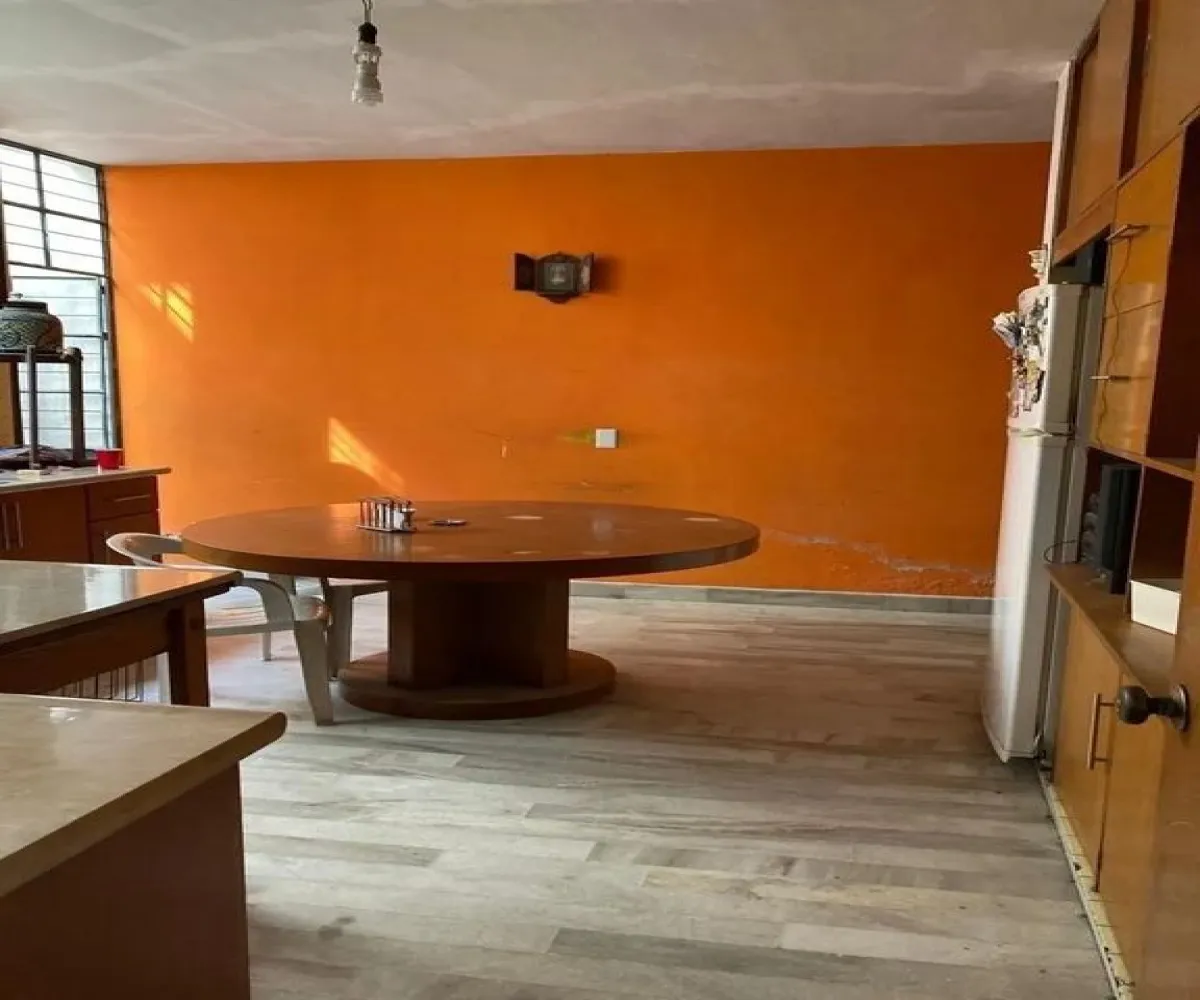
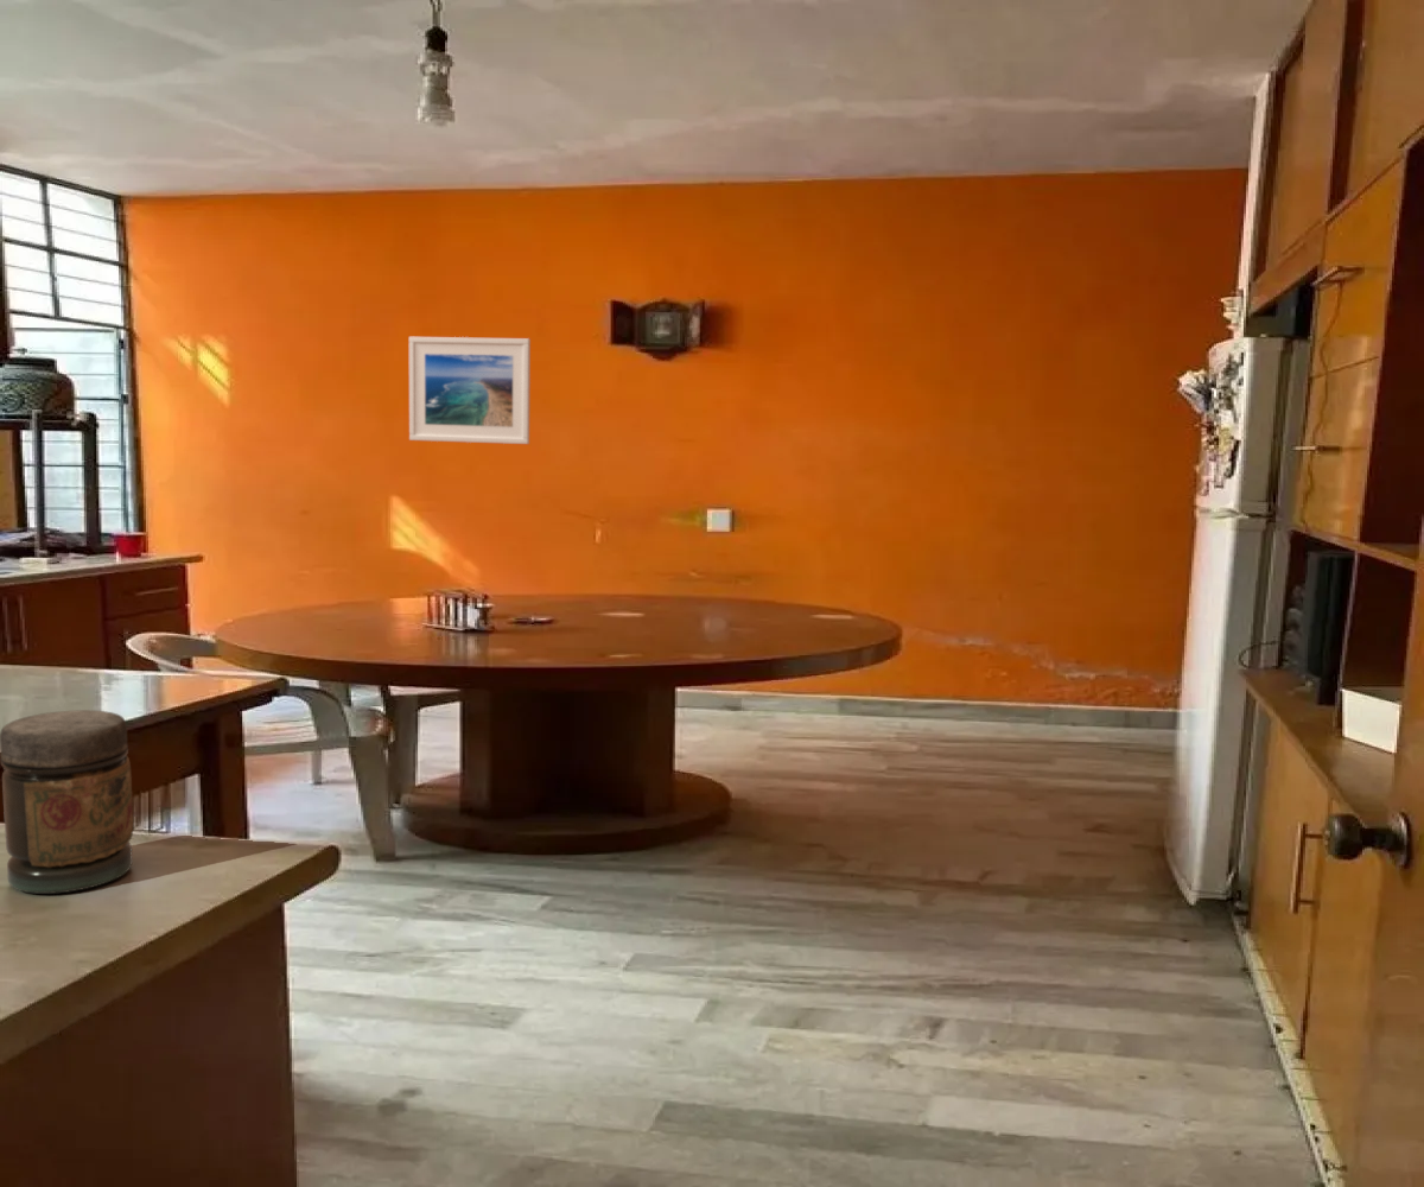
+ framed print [408,336,532,445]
+ jar [0,709,134,895]
